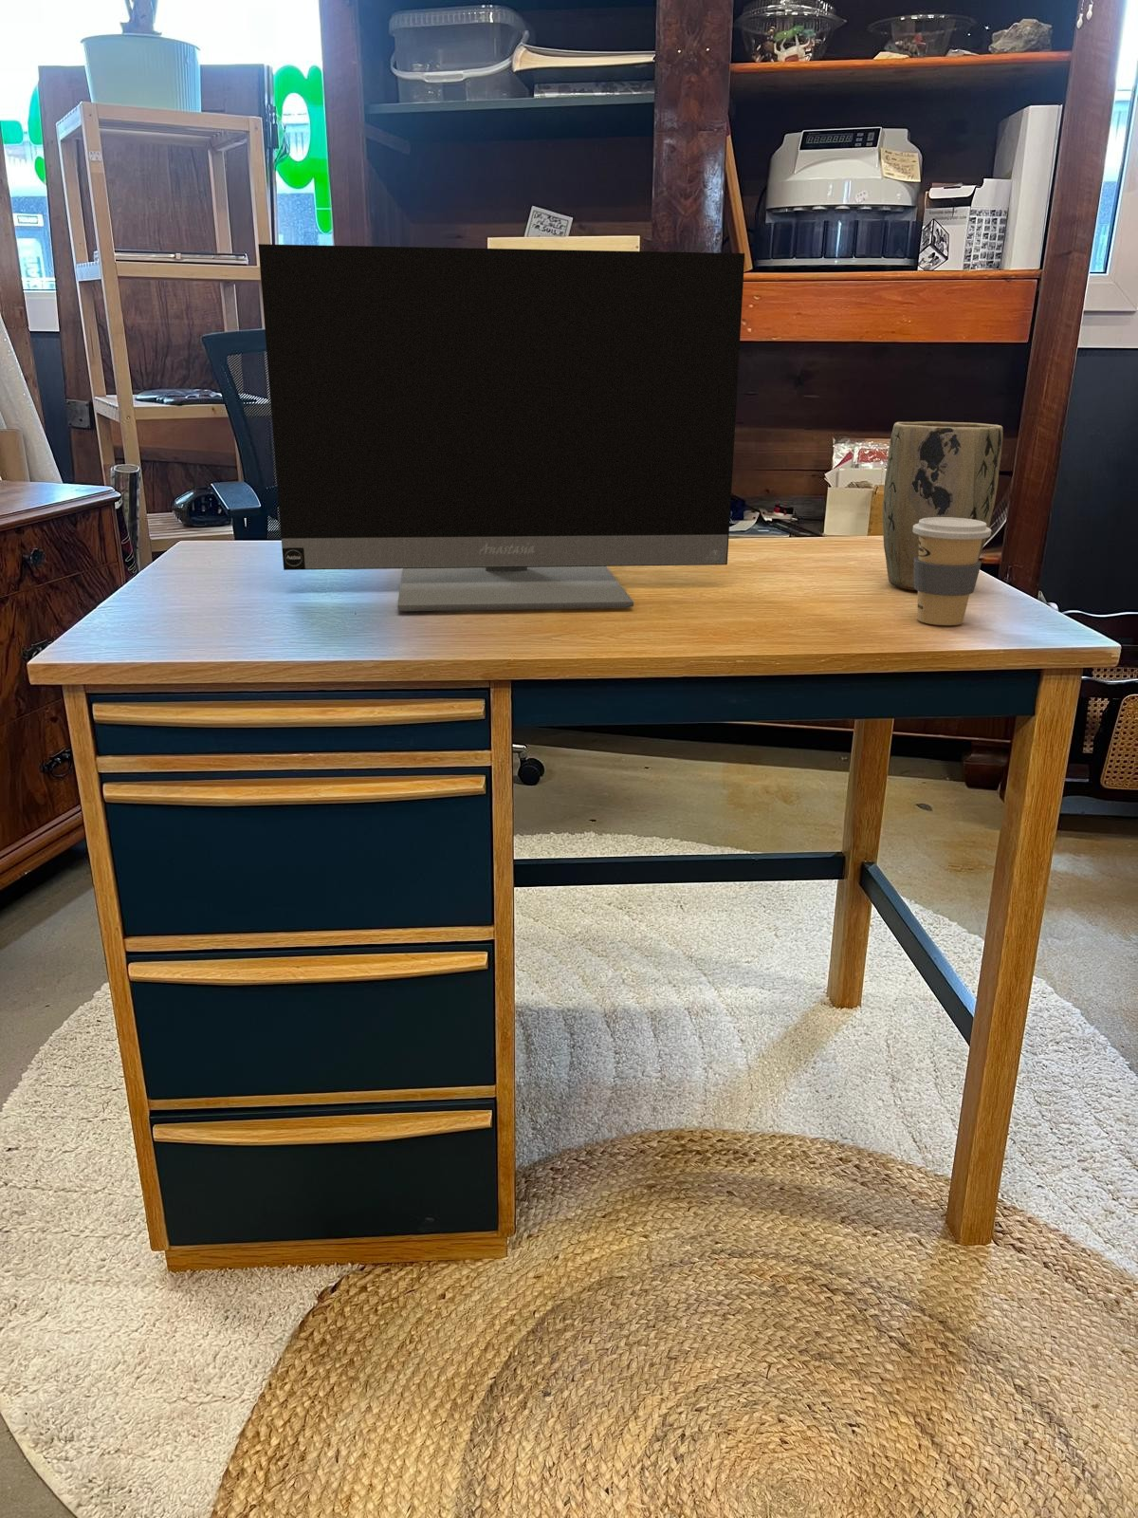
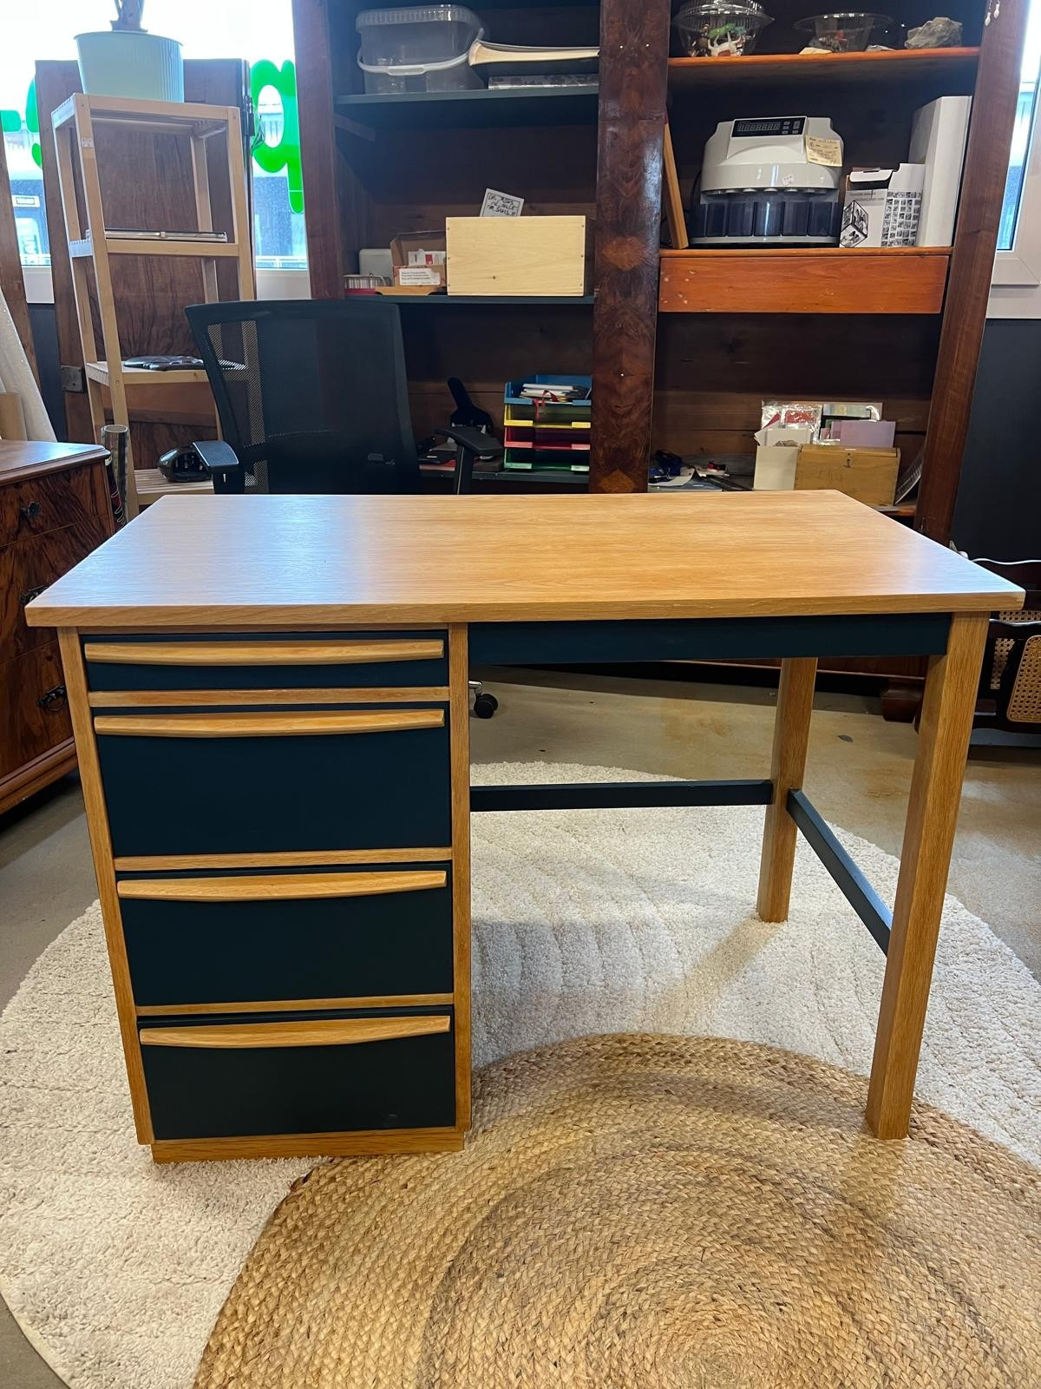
- plant pot [882,421,1003,592]
- coffee cup [913,518,992,626]
- monitor [257,243,746,612]
